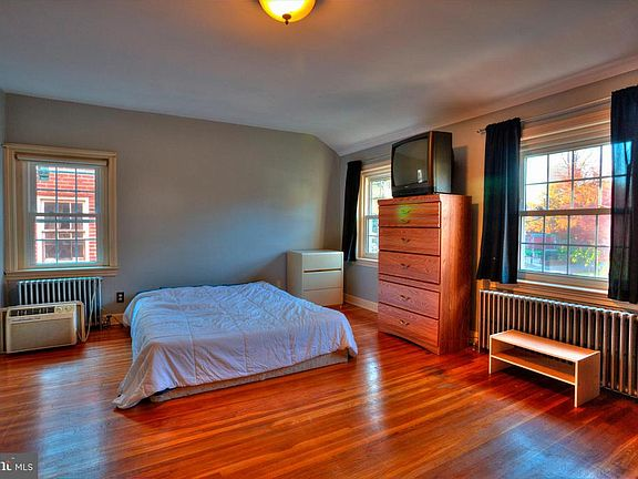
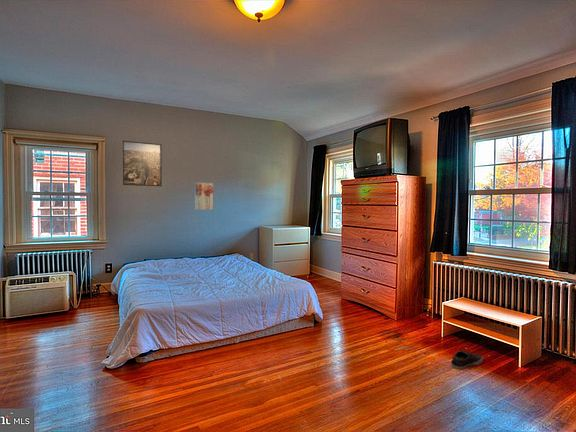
+ shoe [450,349,484,370]
+ wall art [194,181,214,211]
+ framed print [122,140,163,187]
